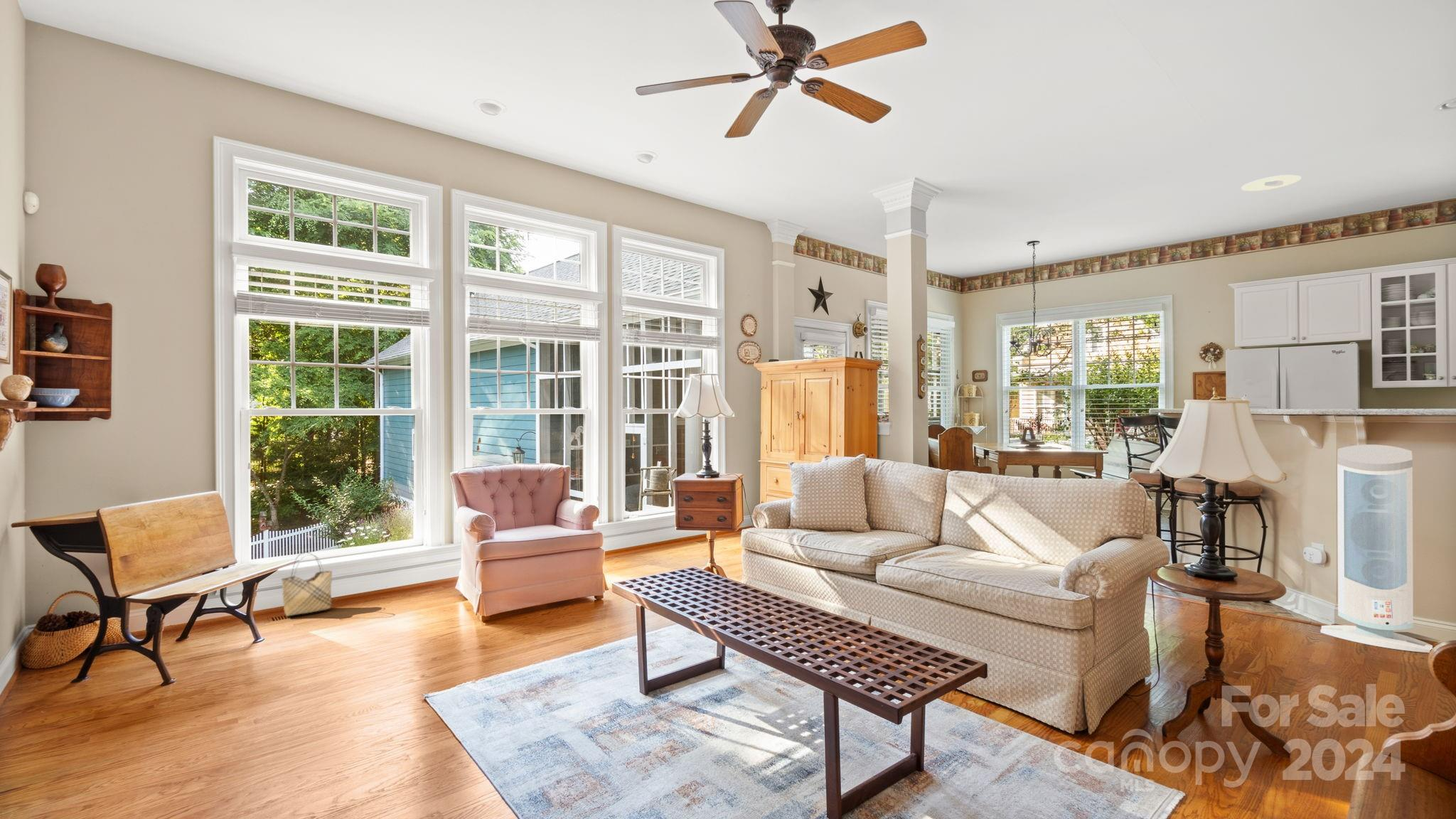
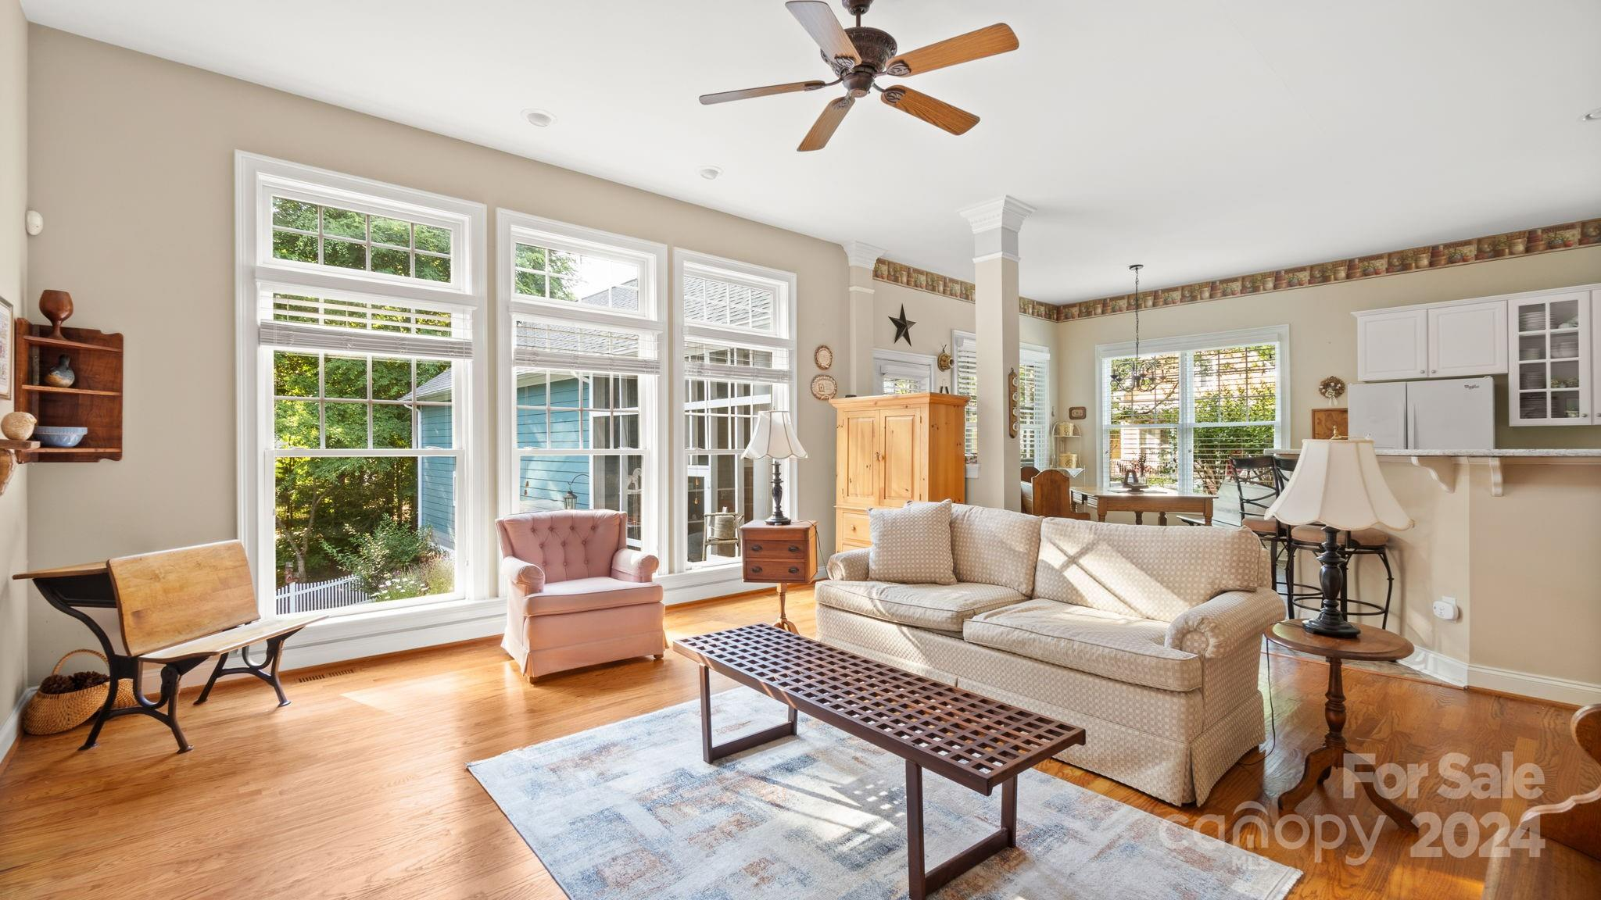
- recessed light [1241,174,1302,192]
- woven basket [281,552,333,617]
- air purifier [1320,444,1433,653]
